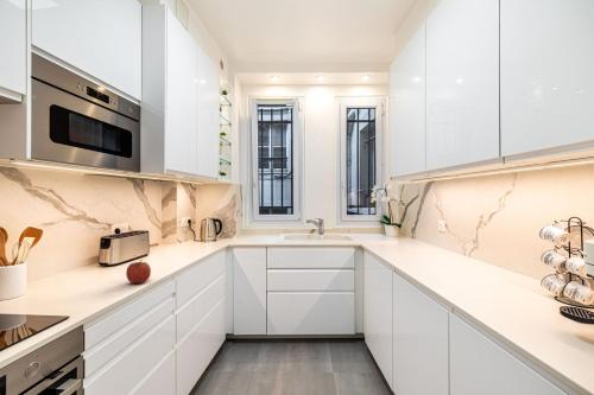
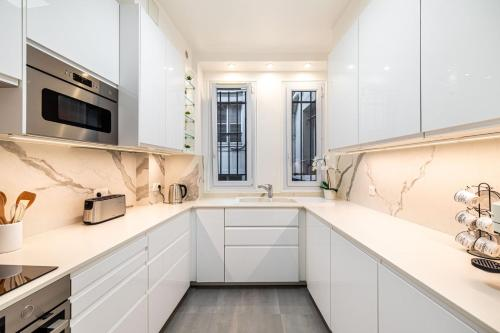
- apple [125,259,152,285]
